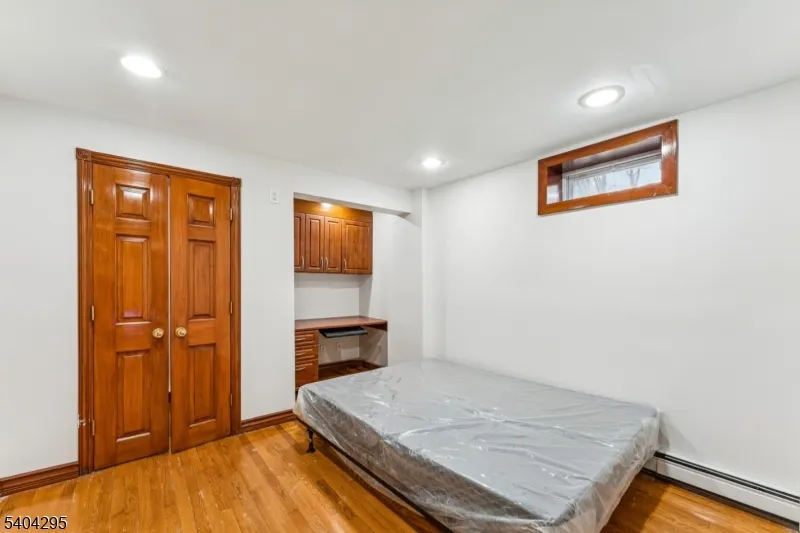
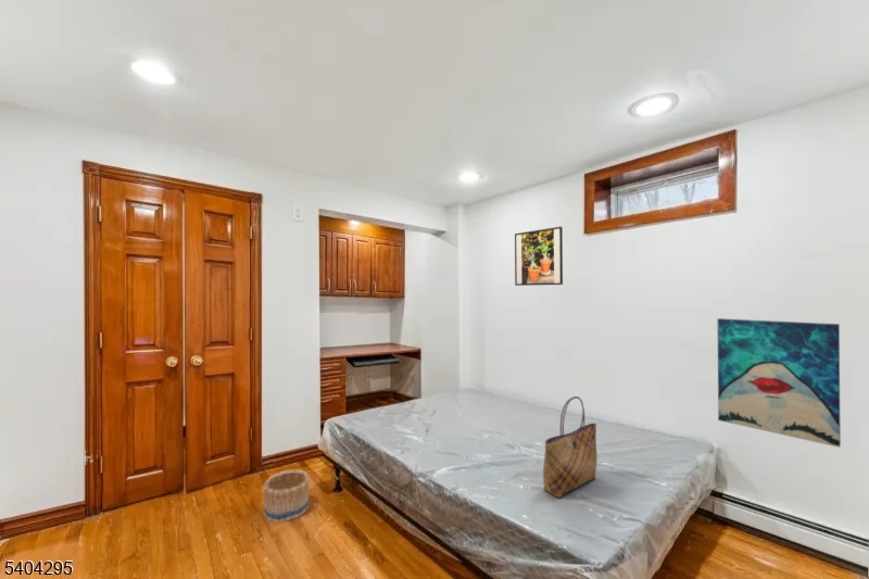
+ wall art [716,317,842,449]
+ basket [263,468,311,524]
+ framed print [514,226,564,287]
+ tote bag [542,395,599,499]
